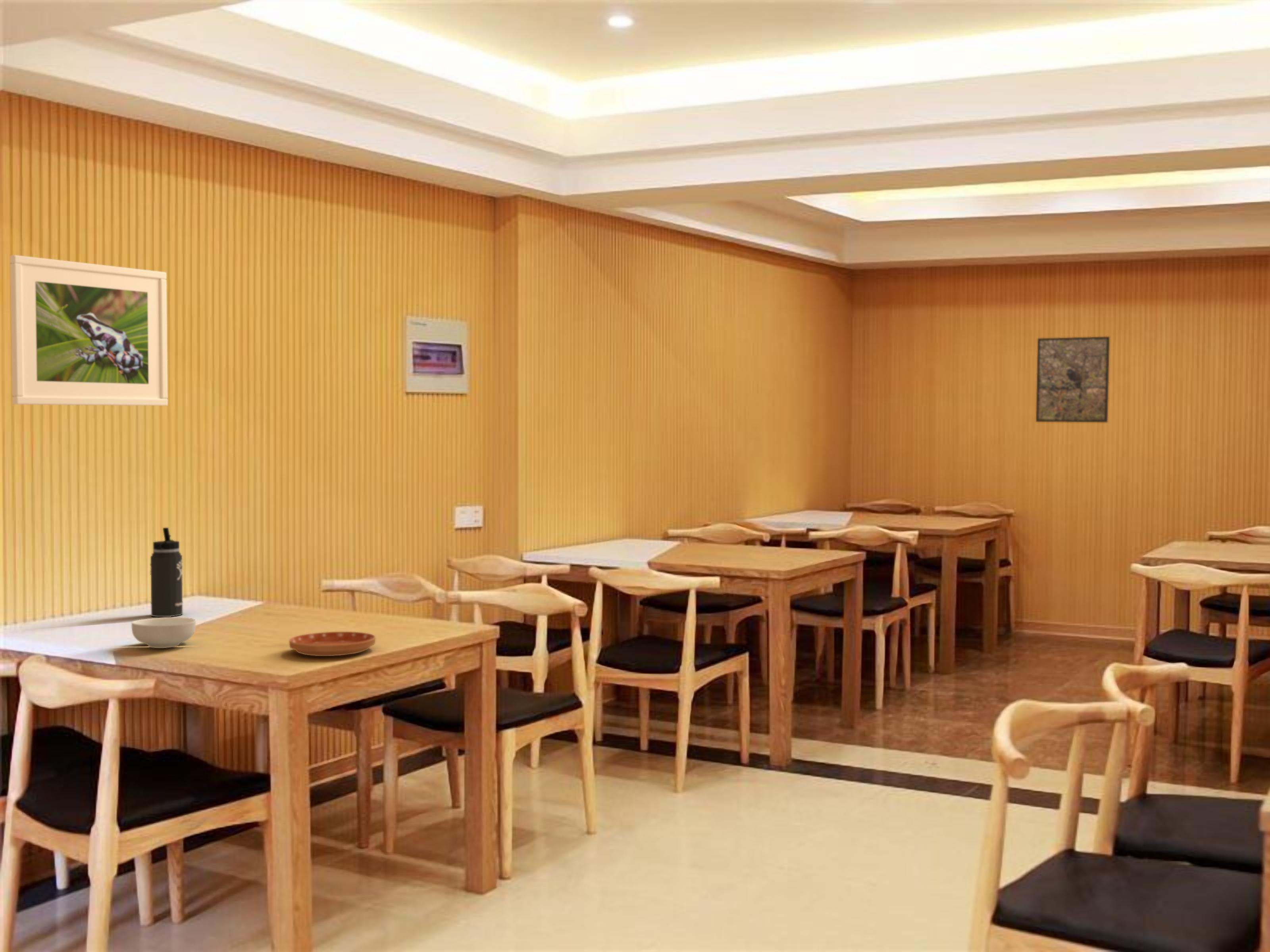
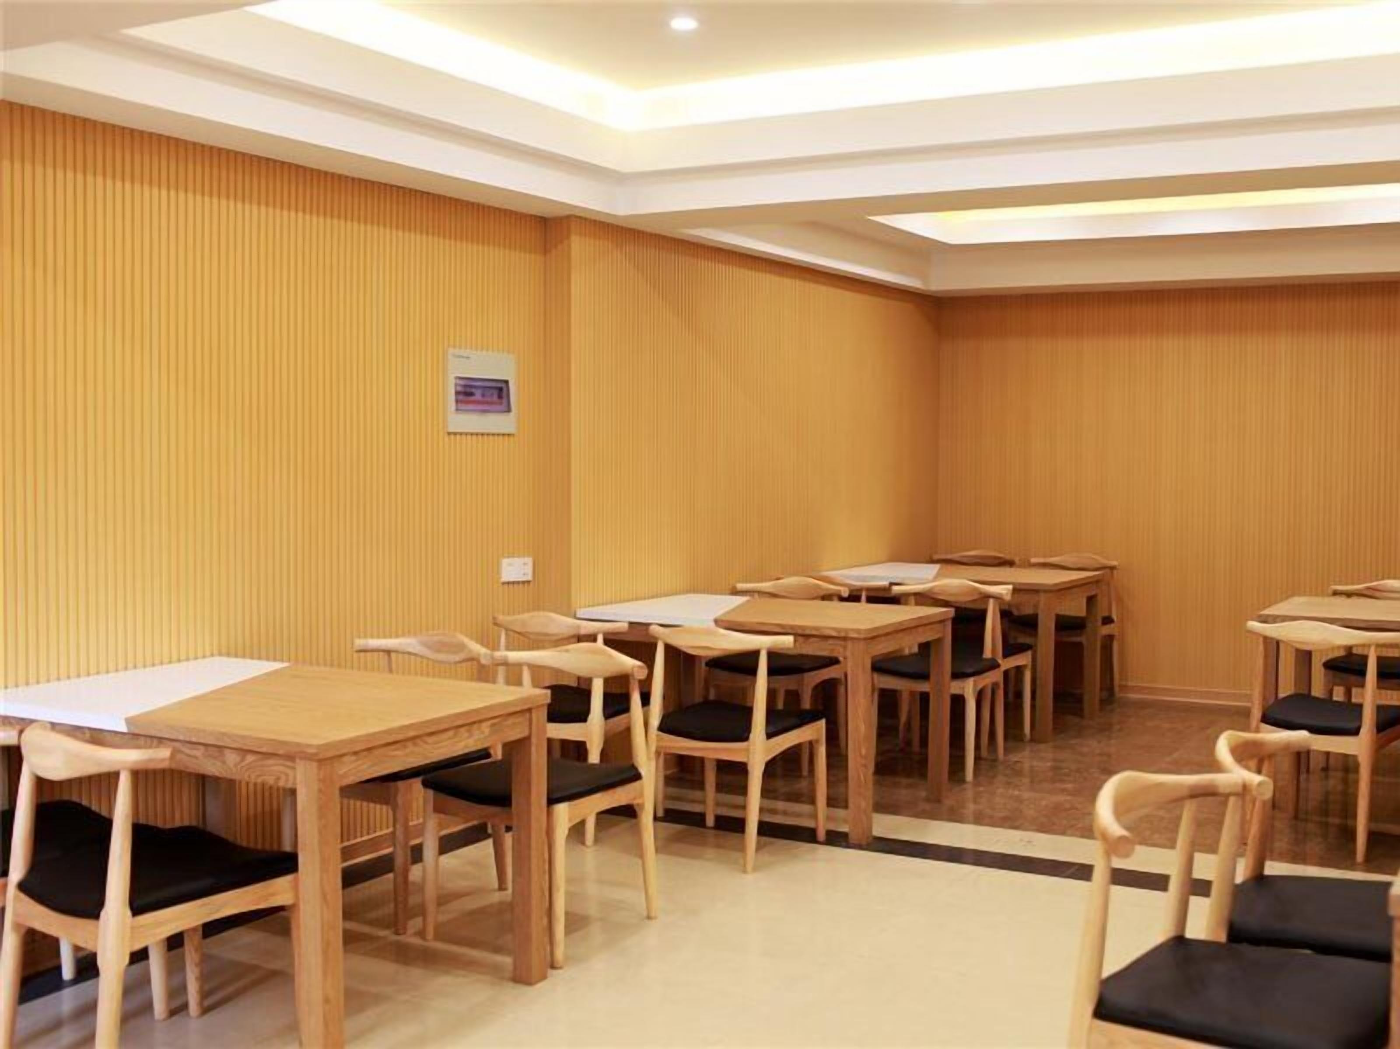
- cereal bowl [131,617,196,649]
- saucer [289,631,376,656]
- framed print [10,255,168,406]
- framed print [1035,336,1110,423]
- thermos bottle [150,527,183,617]
